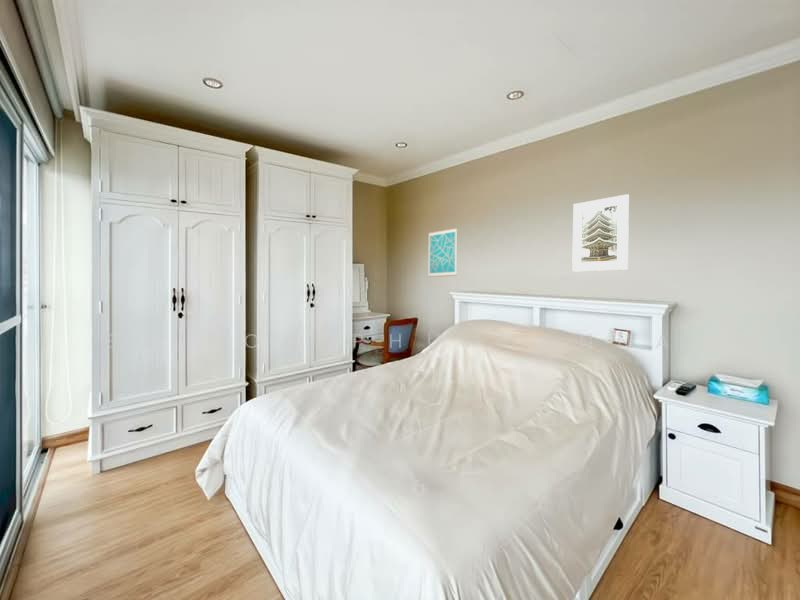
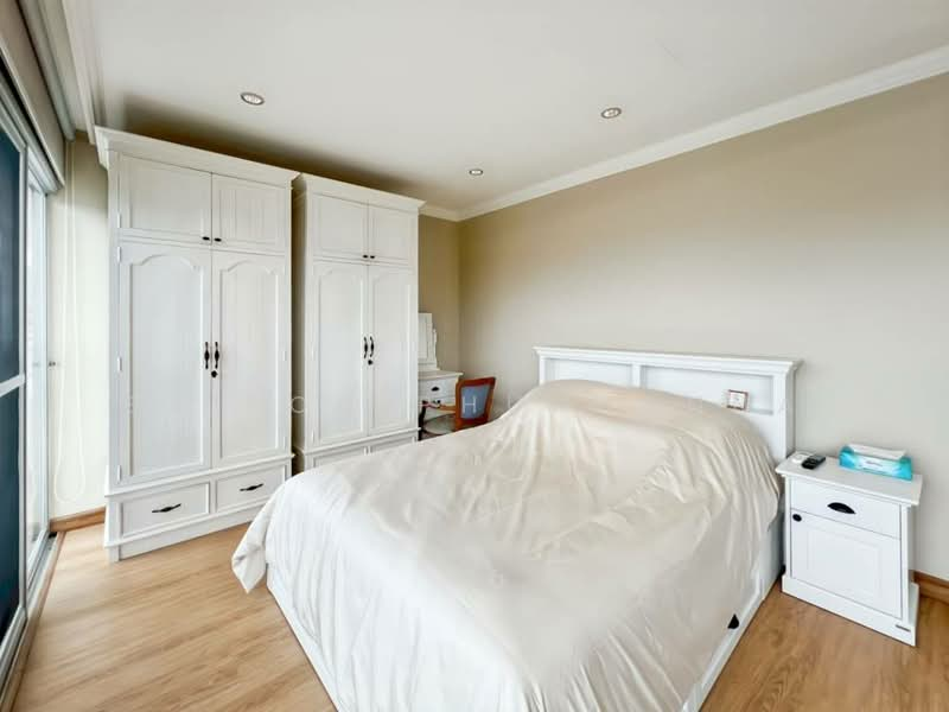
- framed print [571,193,630,273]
- wall art [427,226,458,278]
